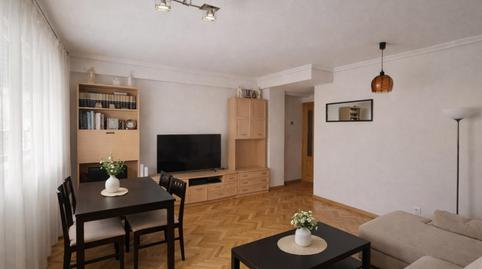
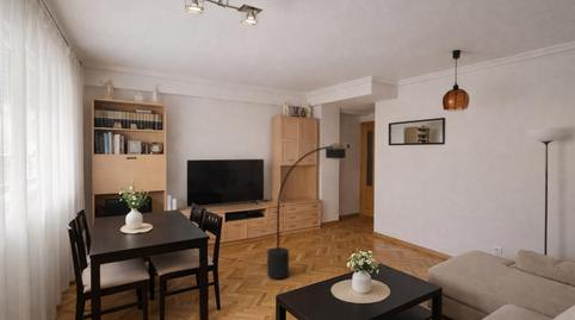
+ floor lamp [208,142,347,280]
